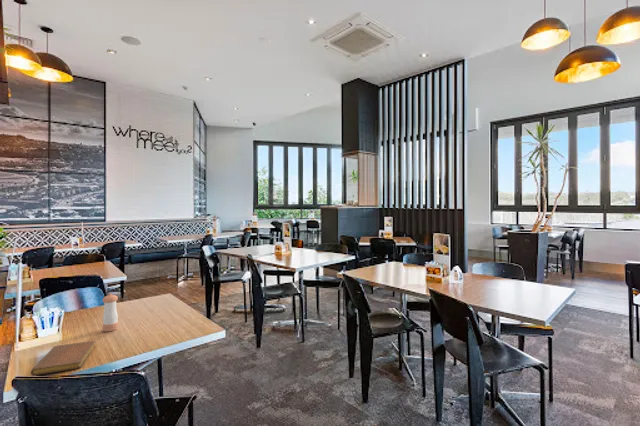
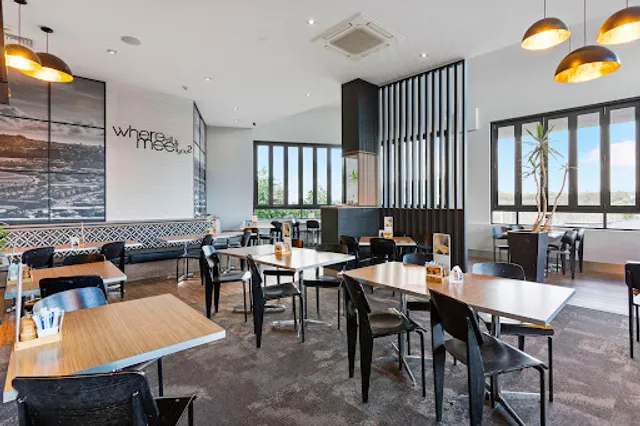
- notebook [30,340,96,376]
- pepper shaker [101,293,119,333]
